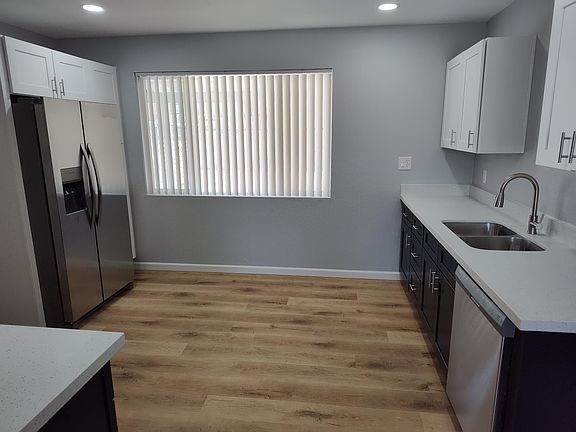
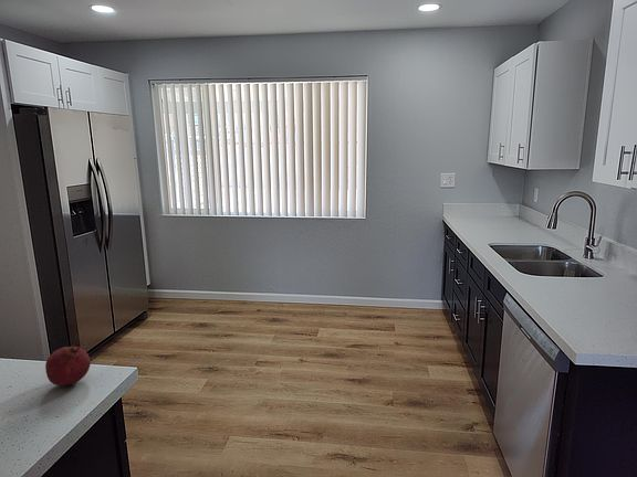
+ fruit [44,343,92,388]
